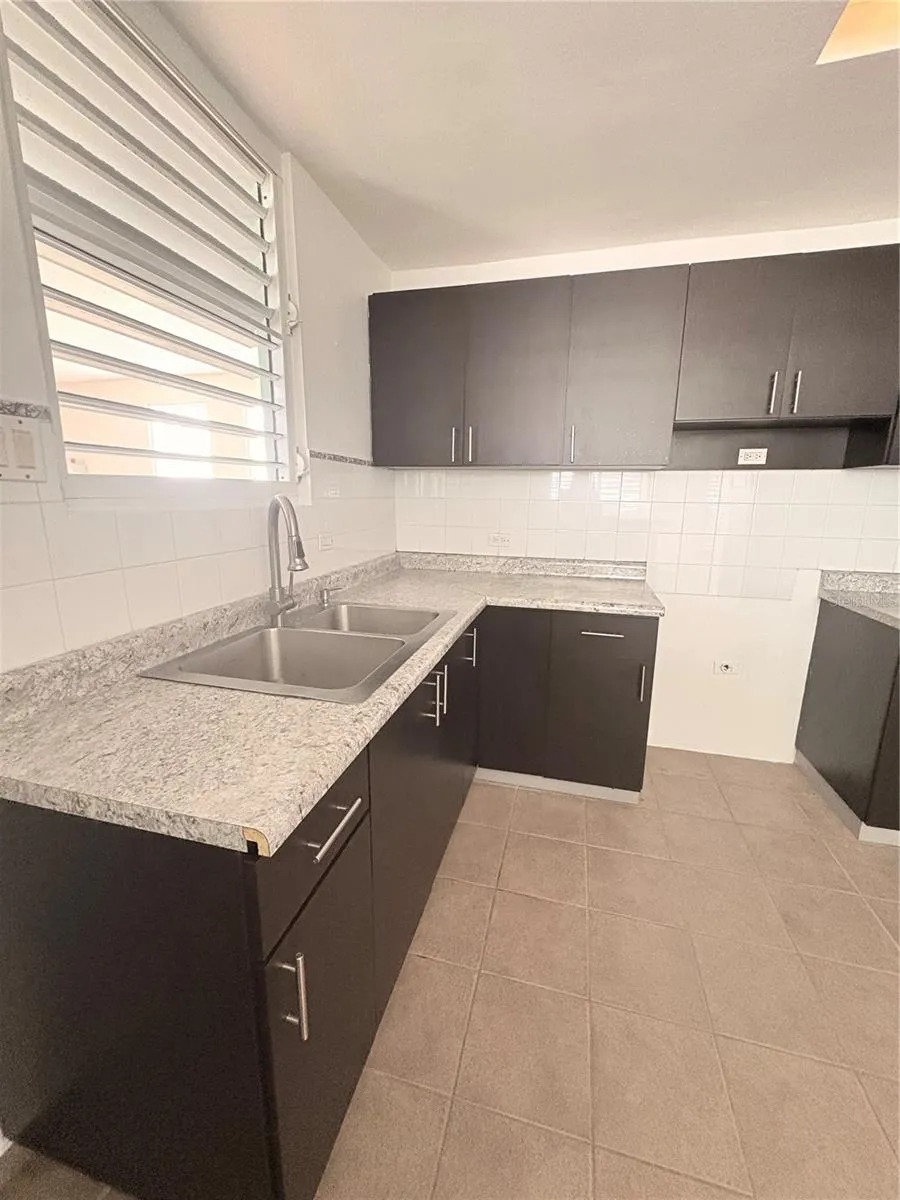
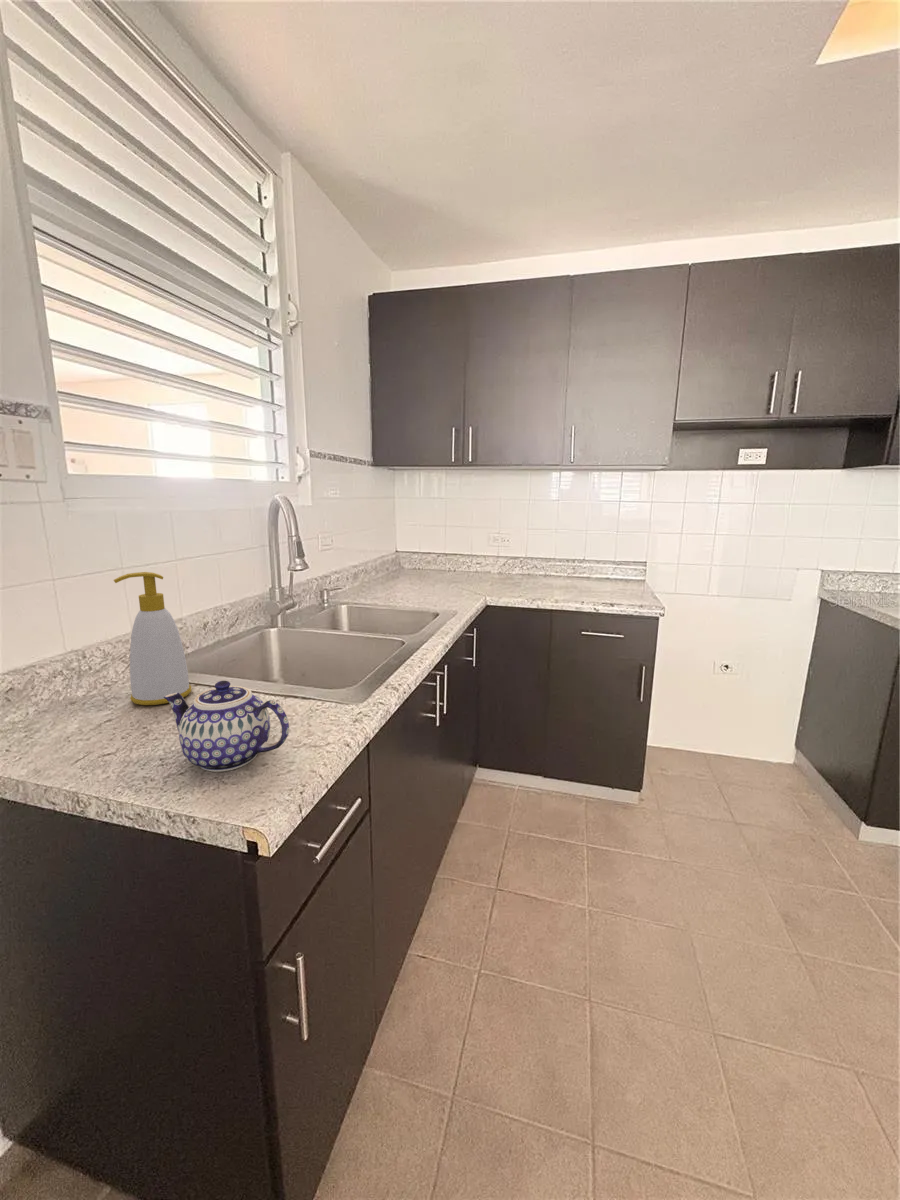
+ soap bottle [113,571,192,706]
+ teapot [164,680,290,773]
